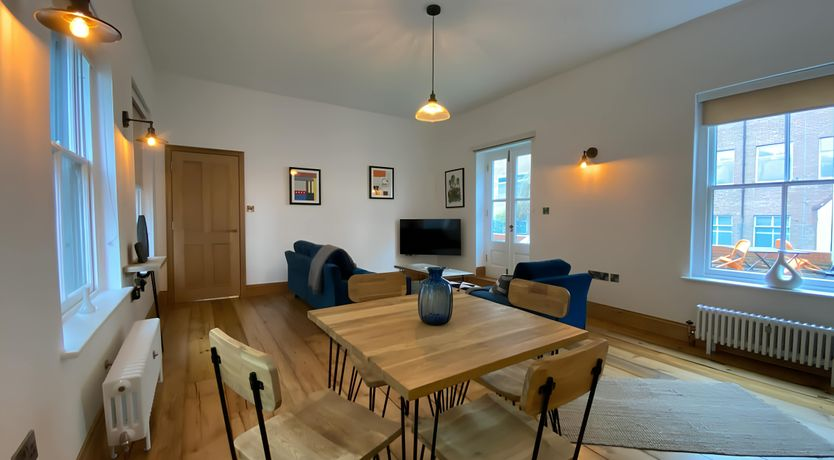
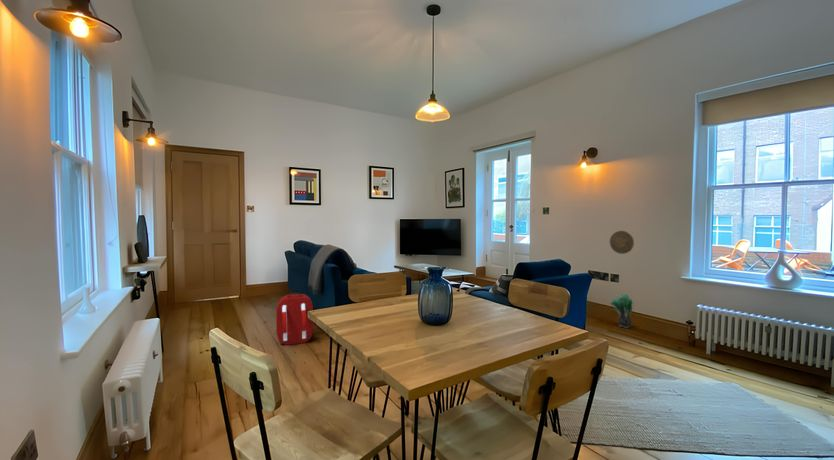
+ decorative plate [609,230,635,255]
+ potted plant [609,292,634,329]
+ backpack [274,292,315,346]
